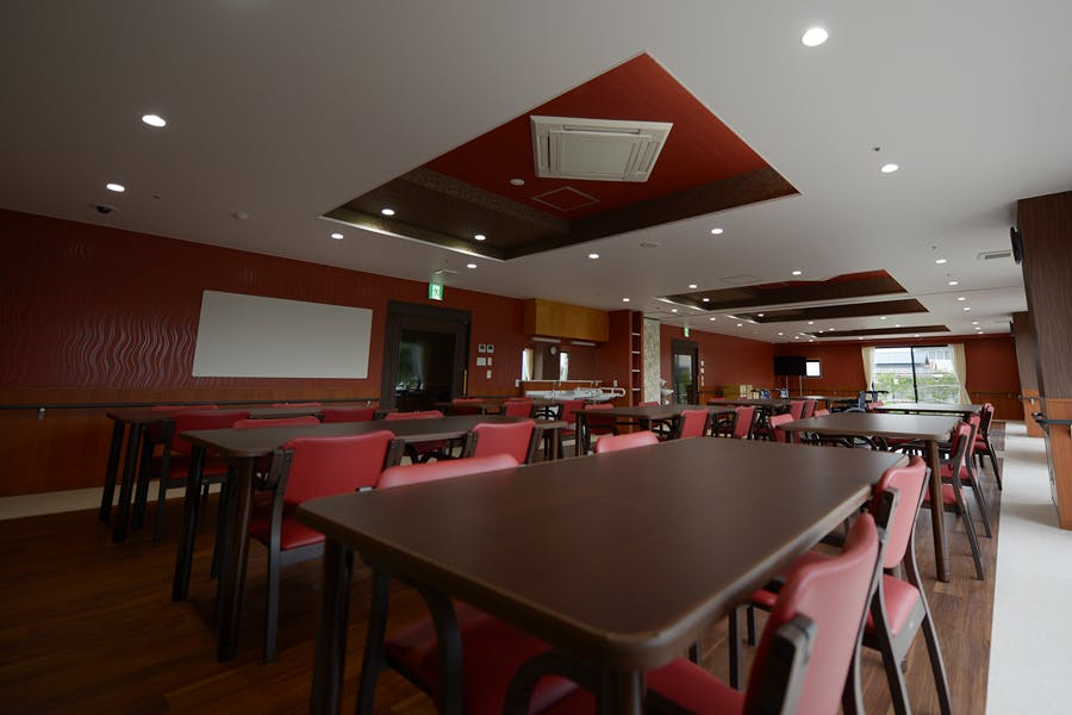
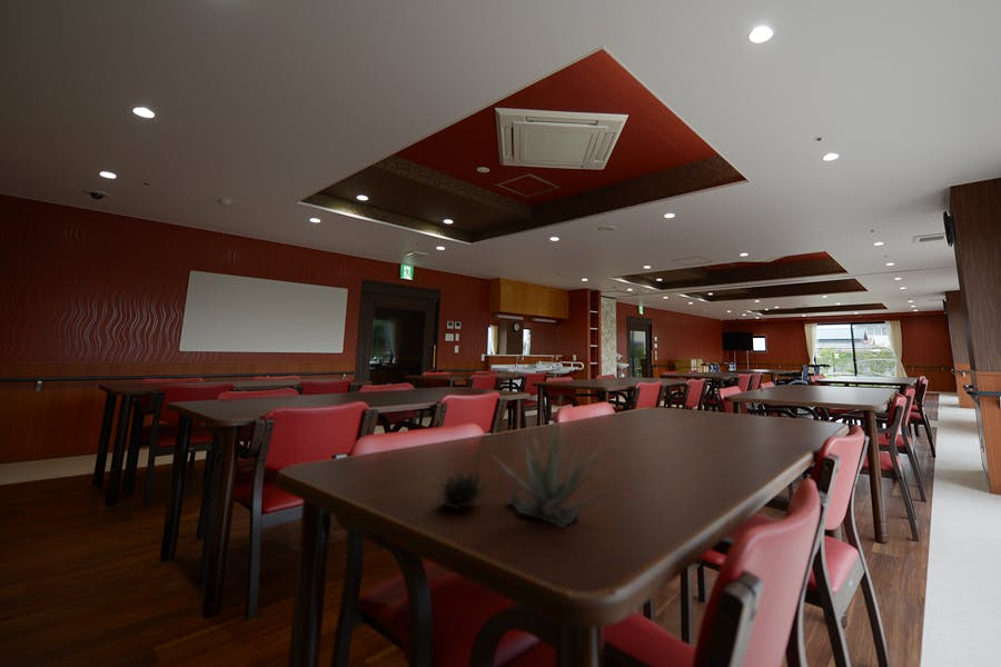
+ succulent plant [430,392,614,529]
